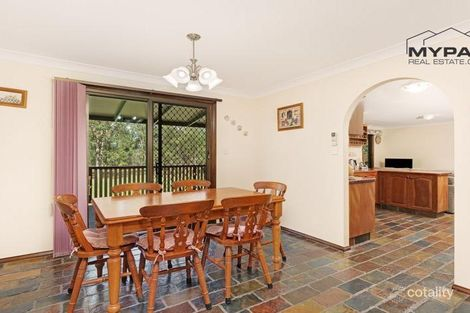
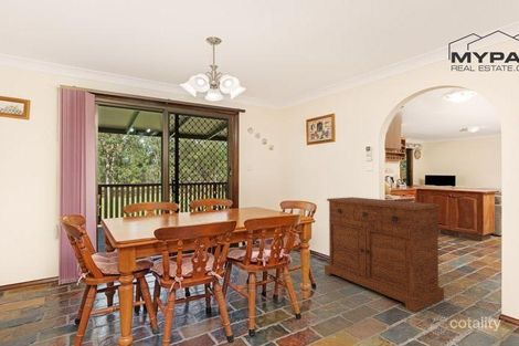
+ sideboard [324,196,445,313]
